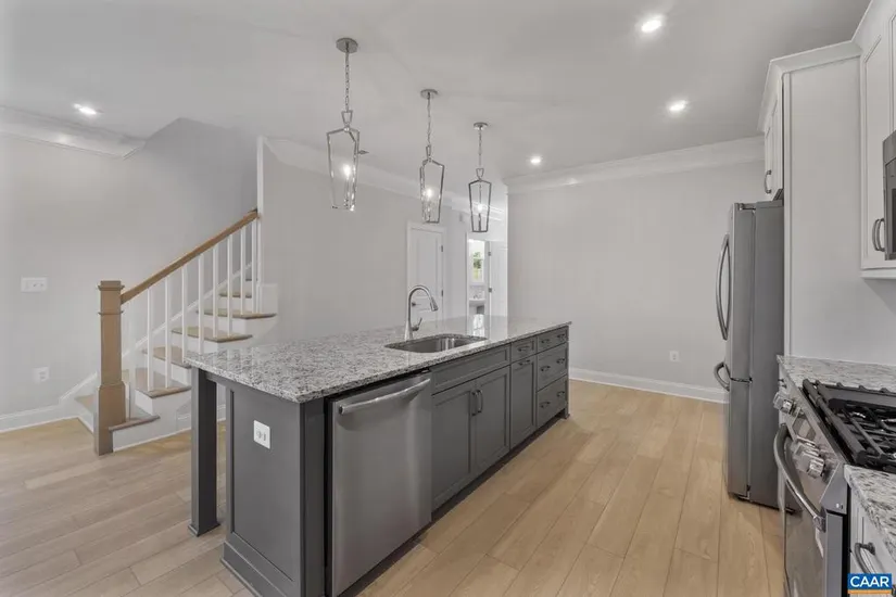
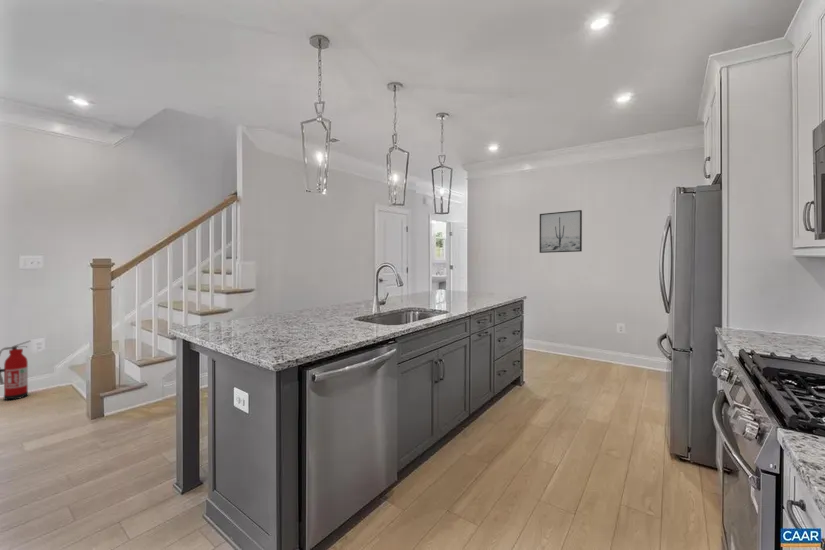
+ fire extinguisher [0,340,31,401]
+ wall art [539,209,583,254]
